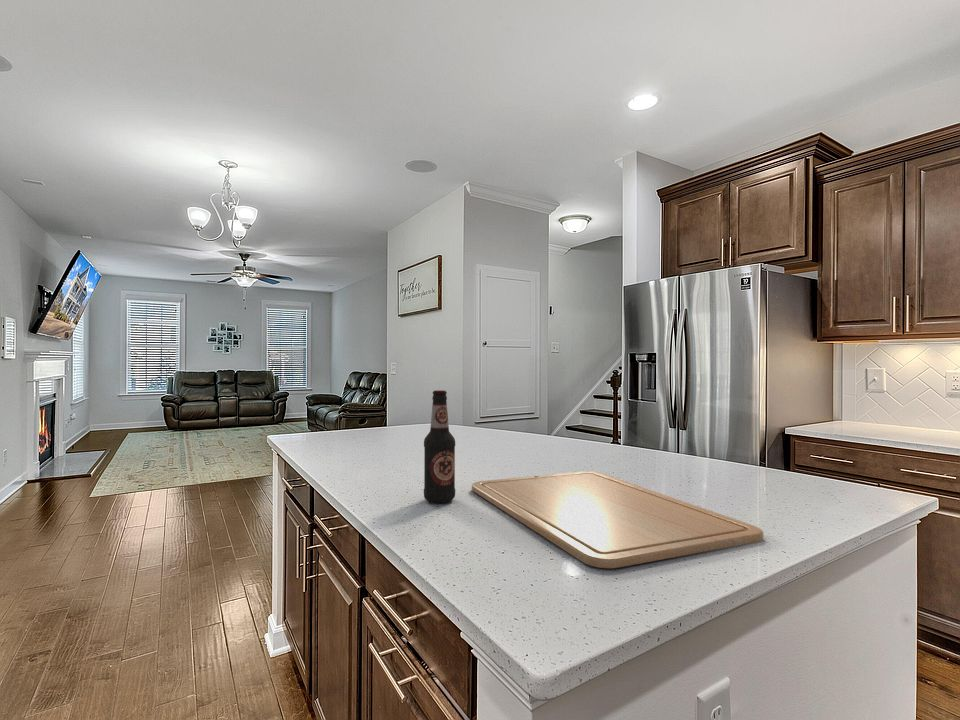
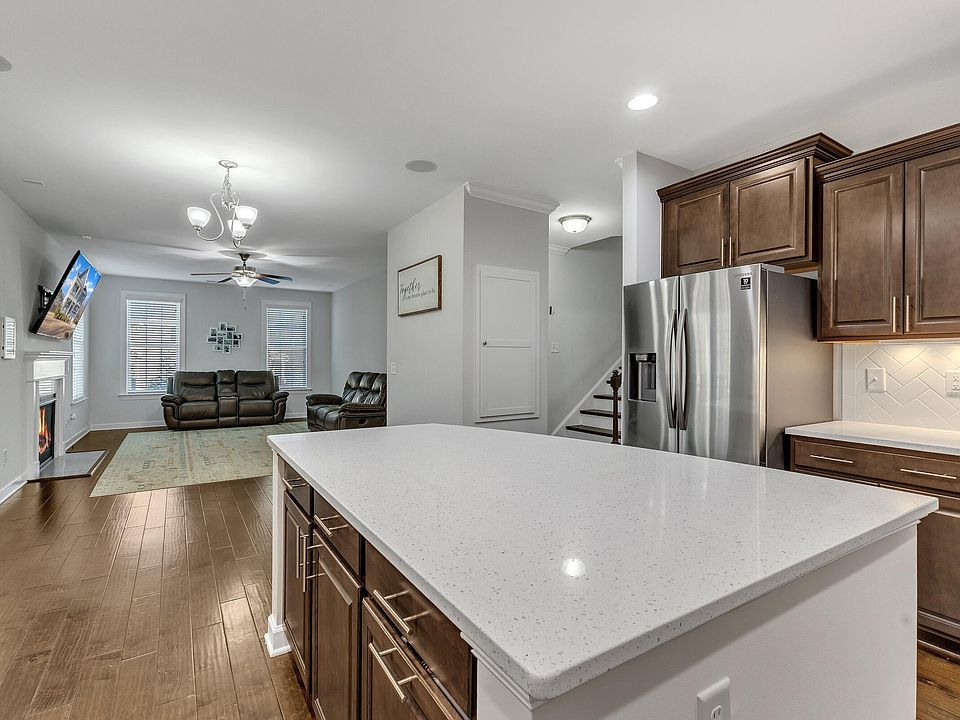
- chopping board [471,470,764,569]
- bottle [423,389,456,504]
